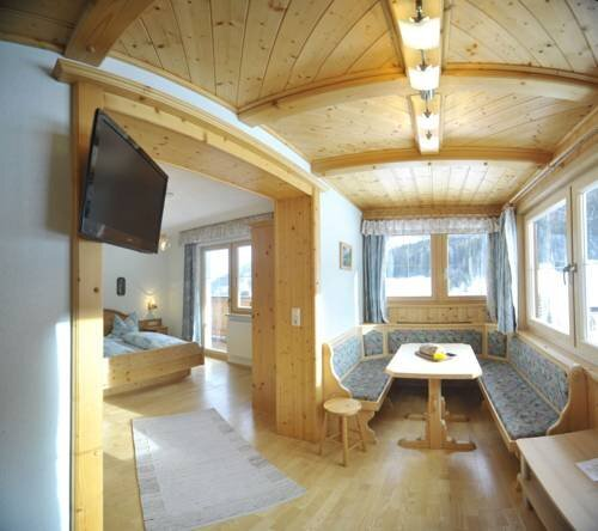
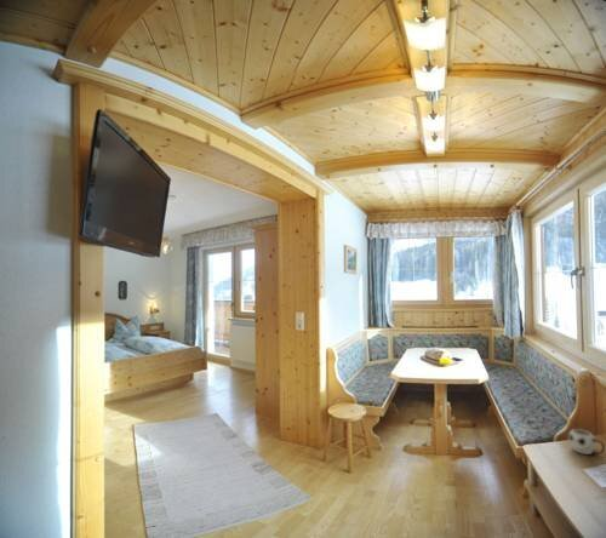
+ mug [567,428,606,456]
